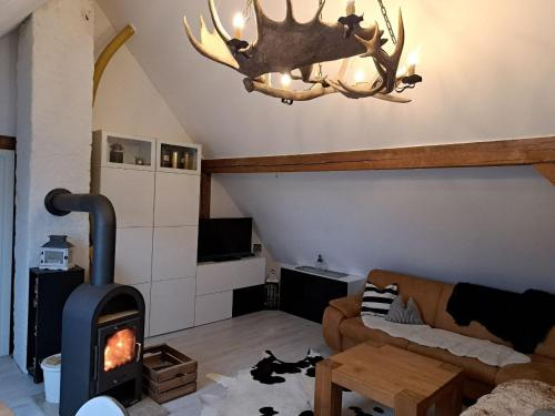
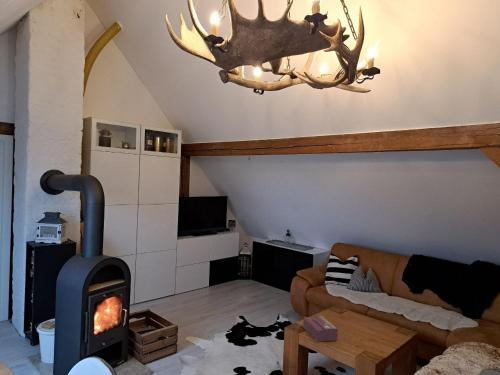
+ tissue box [302,315,339,343]
